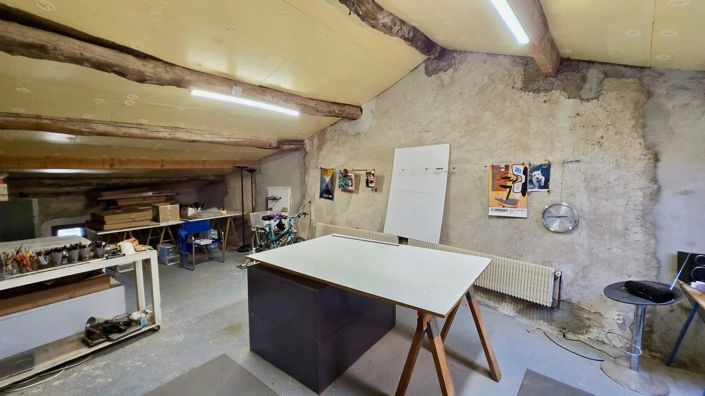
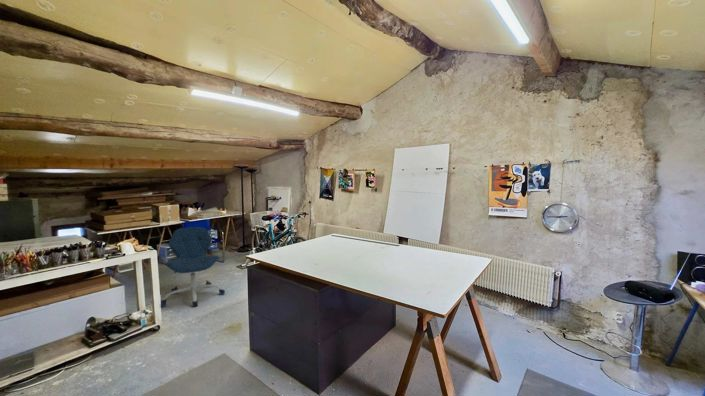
+ office chair [160,226,226,308]
